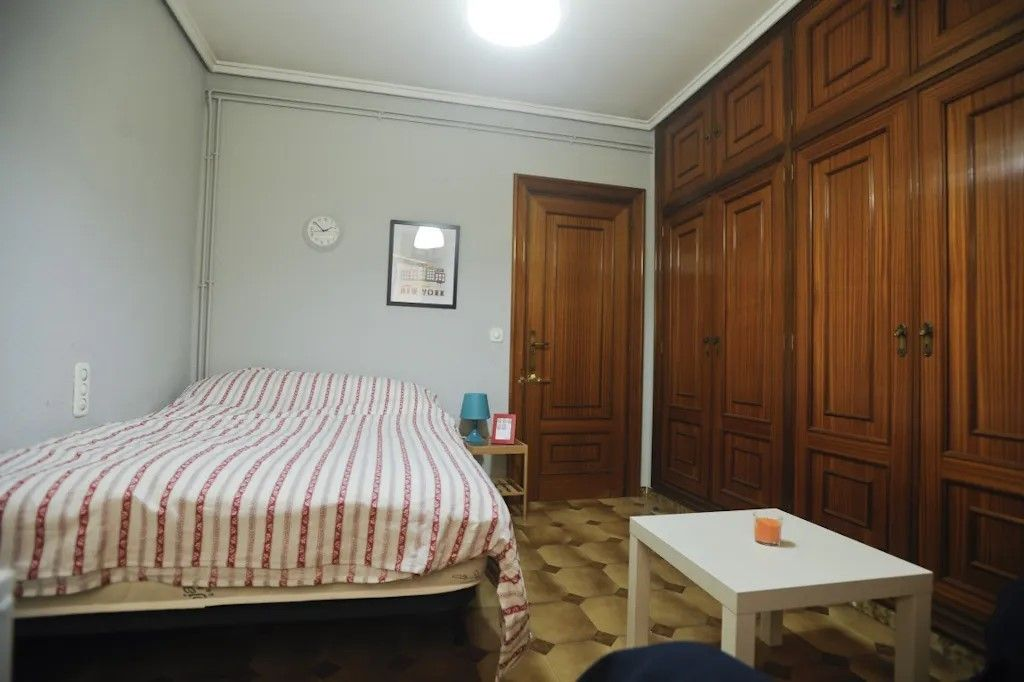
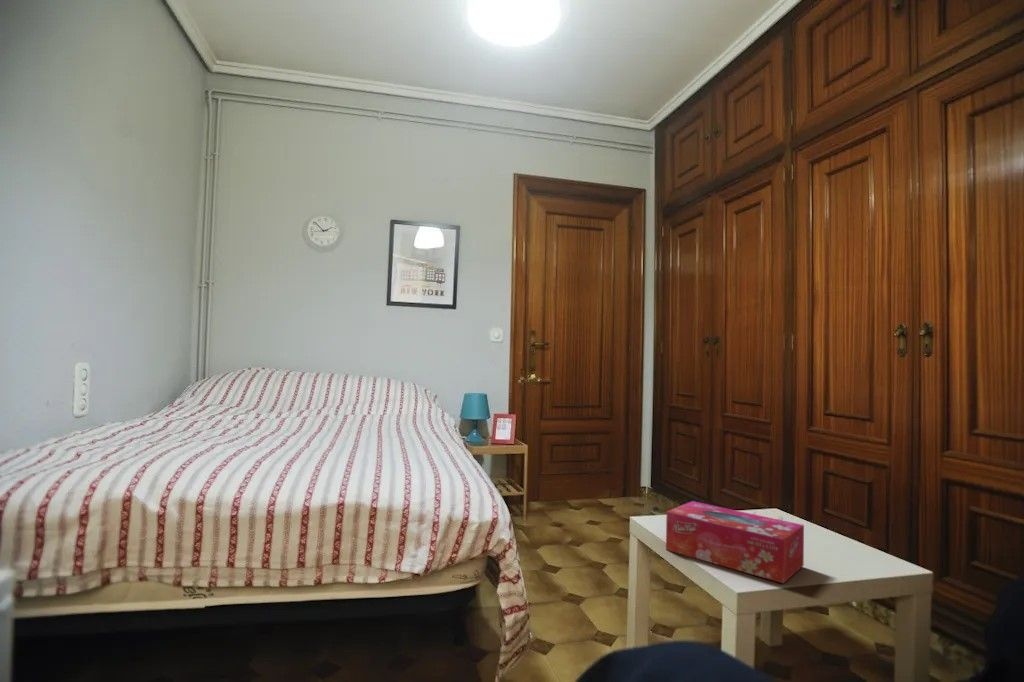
+ tissue box [665,500,805,584]
